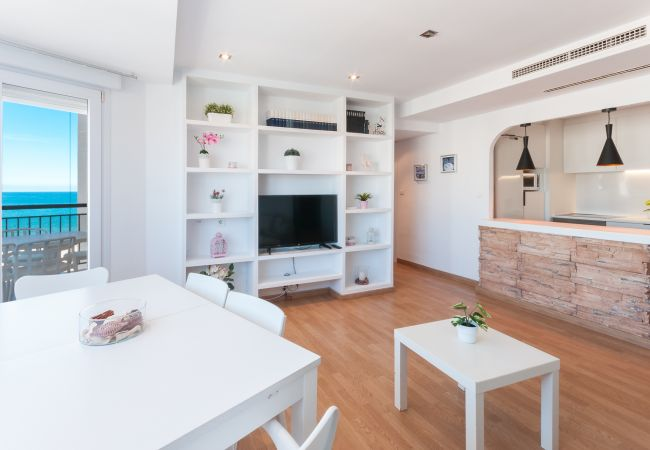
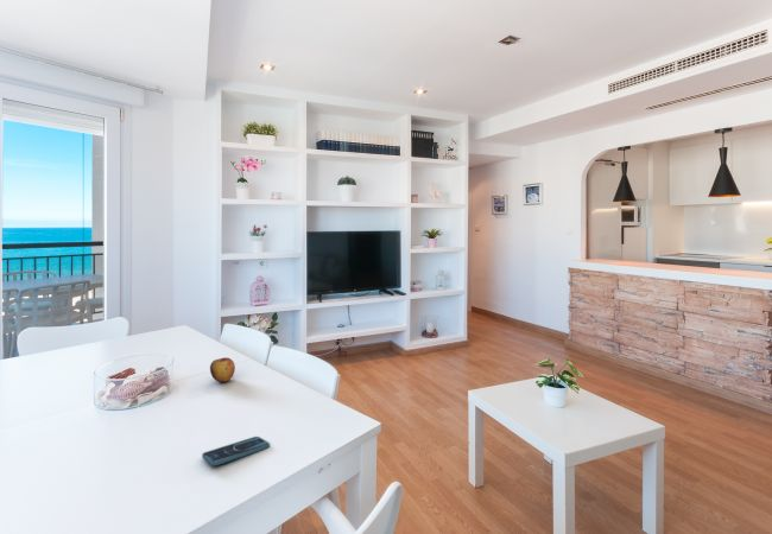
+ smartphone [201,436,271,466]
+ apple [209,356,236,383]
